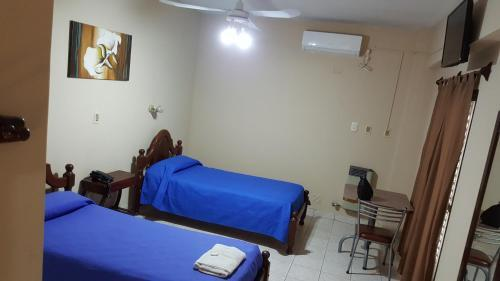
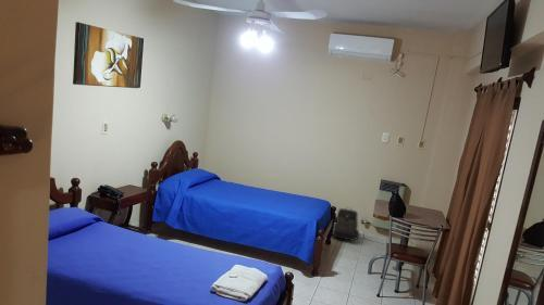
+ backpack [331,206,360,242]
